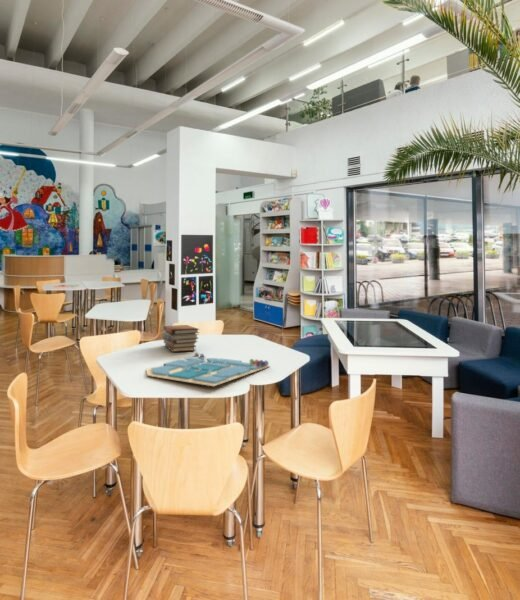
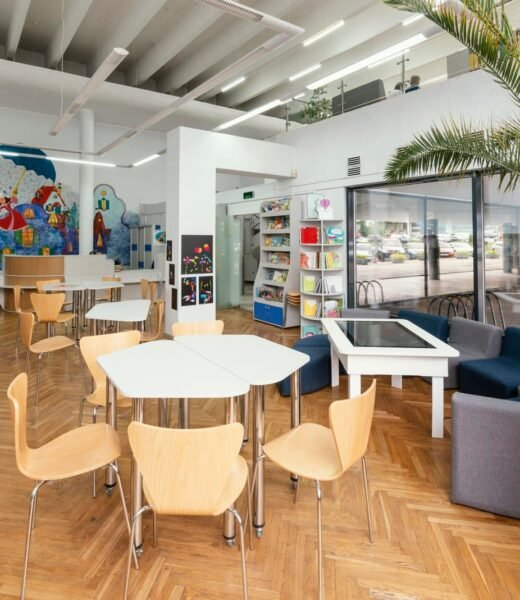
- book stack [162,324,200,353]
- board game [145,352,271,387]
